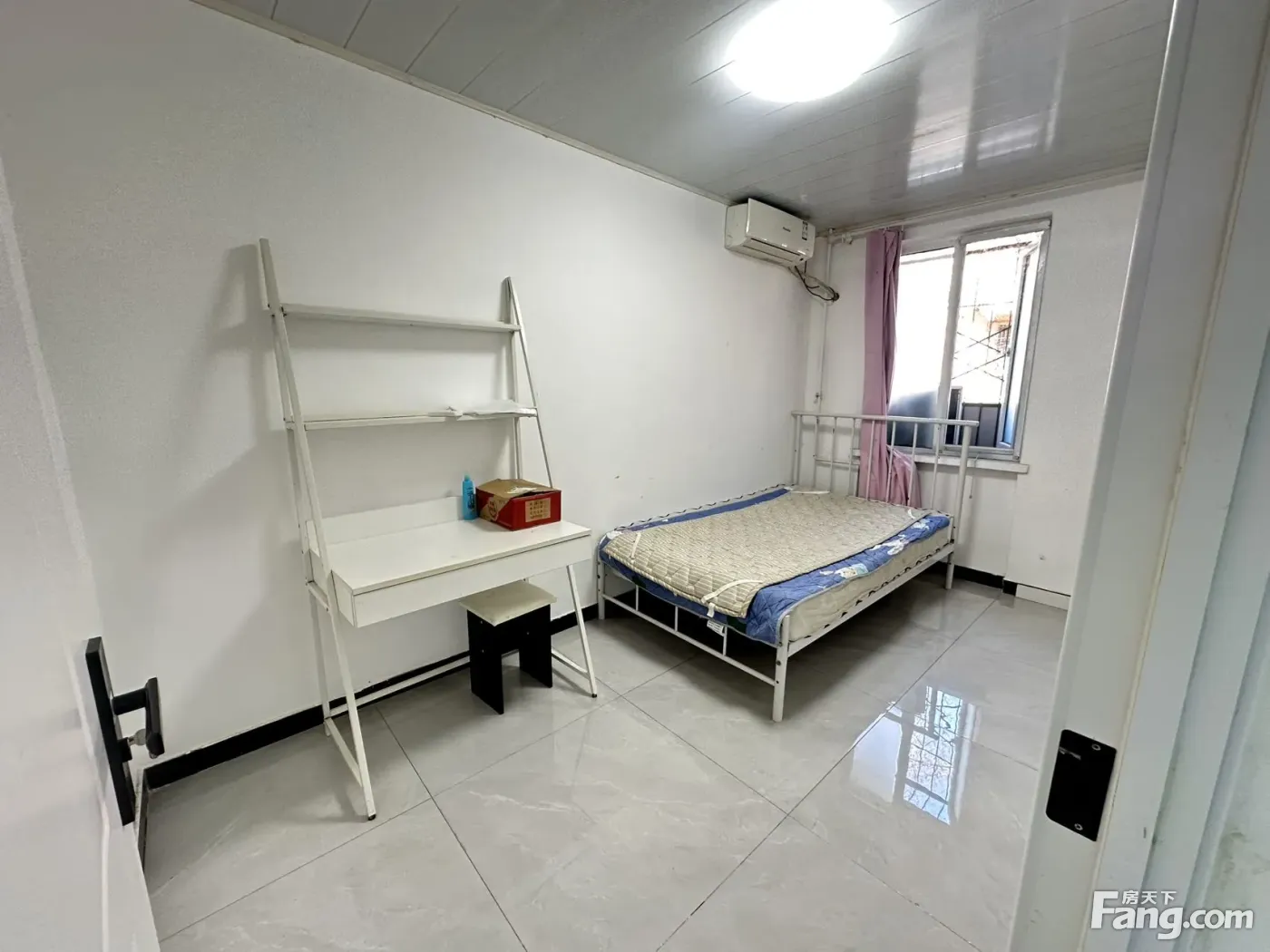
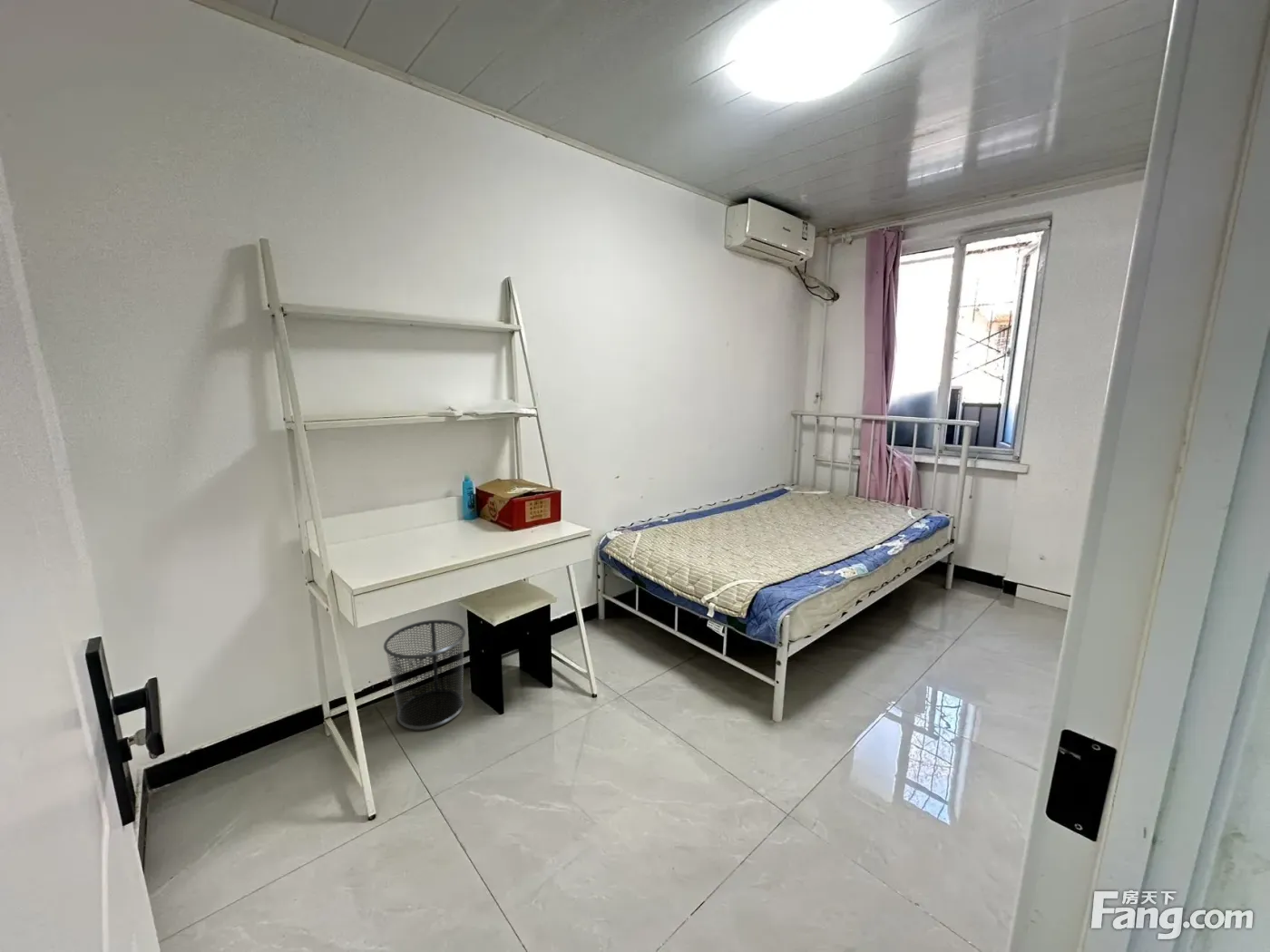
+ waste bin [383,619,466,731]
